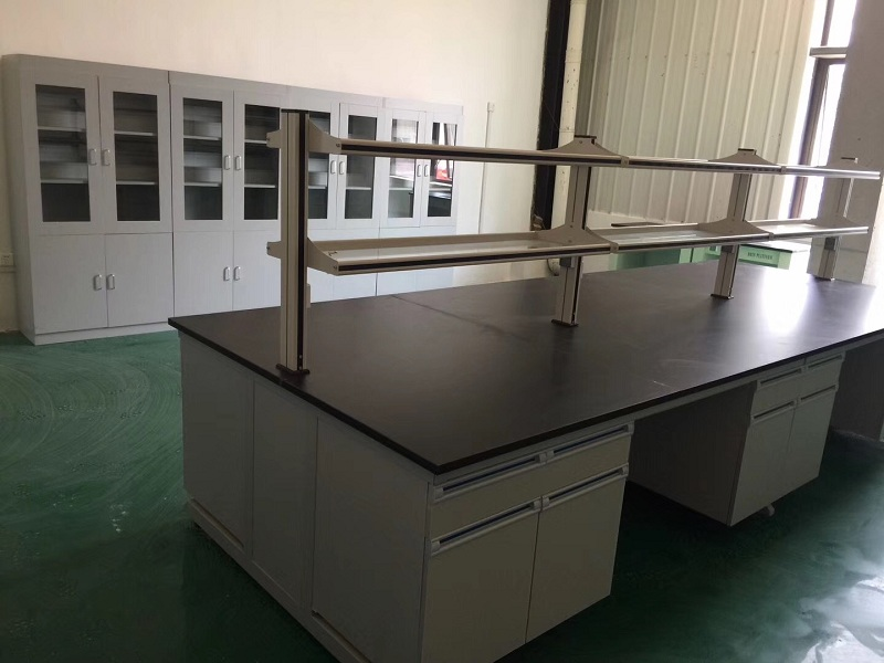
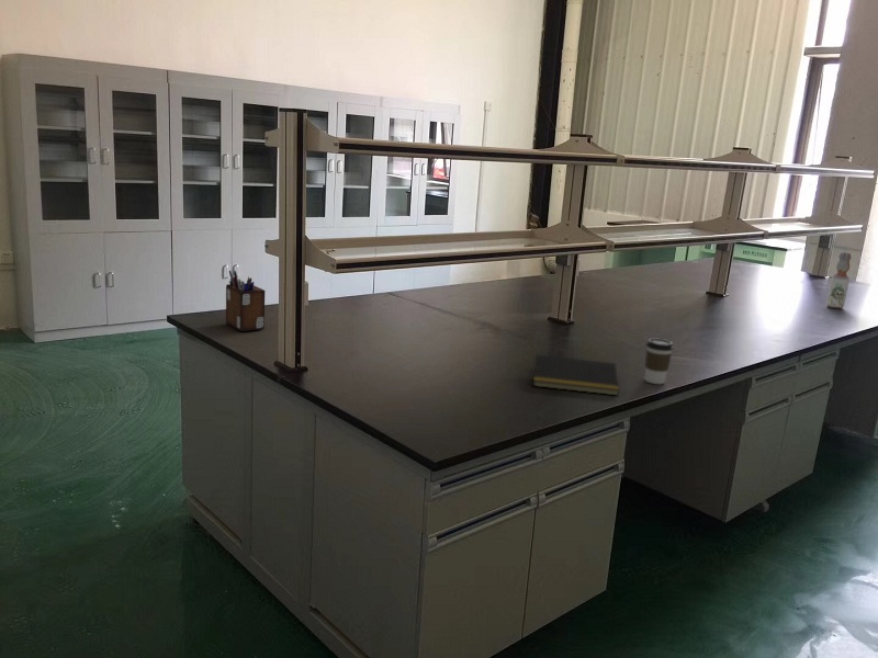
+ coffee cup [644,338,675,385]
+ bottle [825,251,852,309]
+ notepad [531,354,620,397]
+ desk organizer [225,269,267,332]
